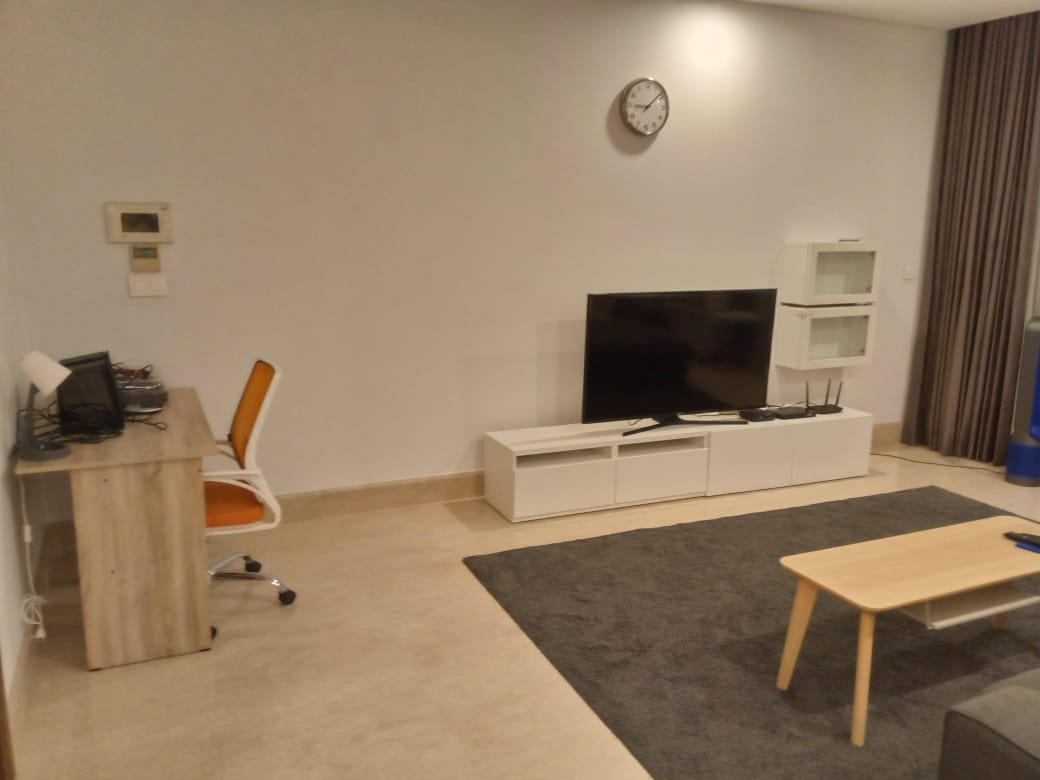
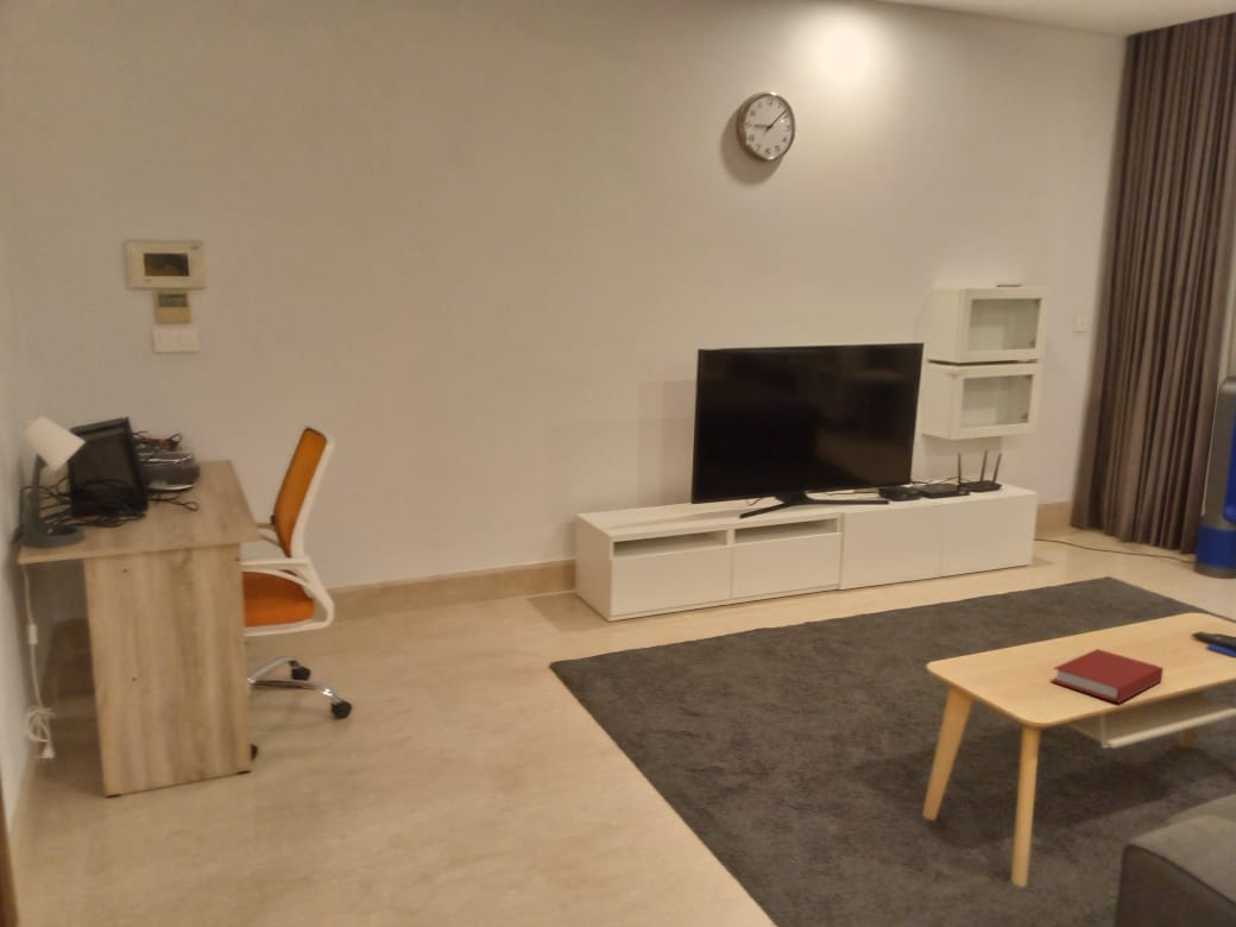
+ book [1051,648,1165,705]
